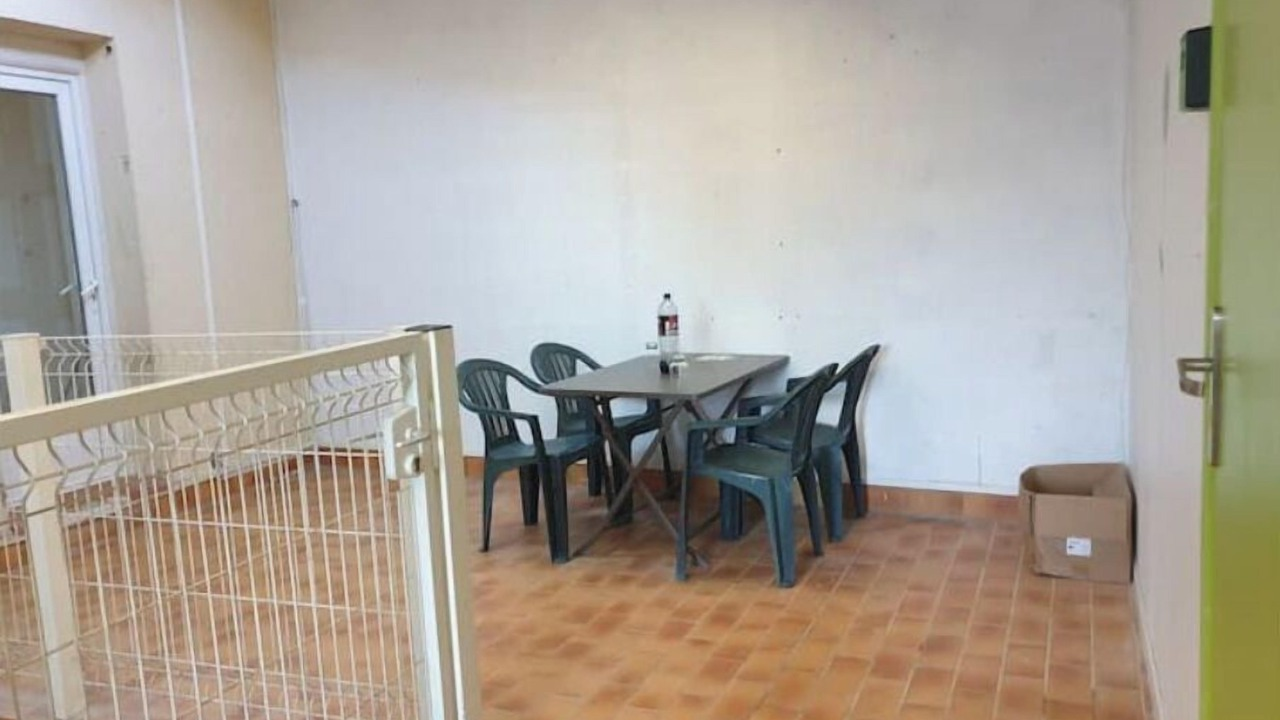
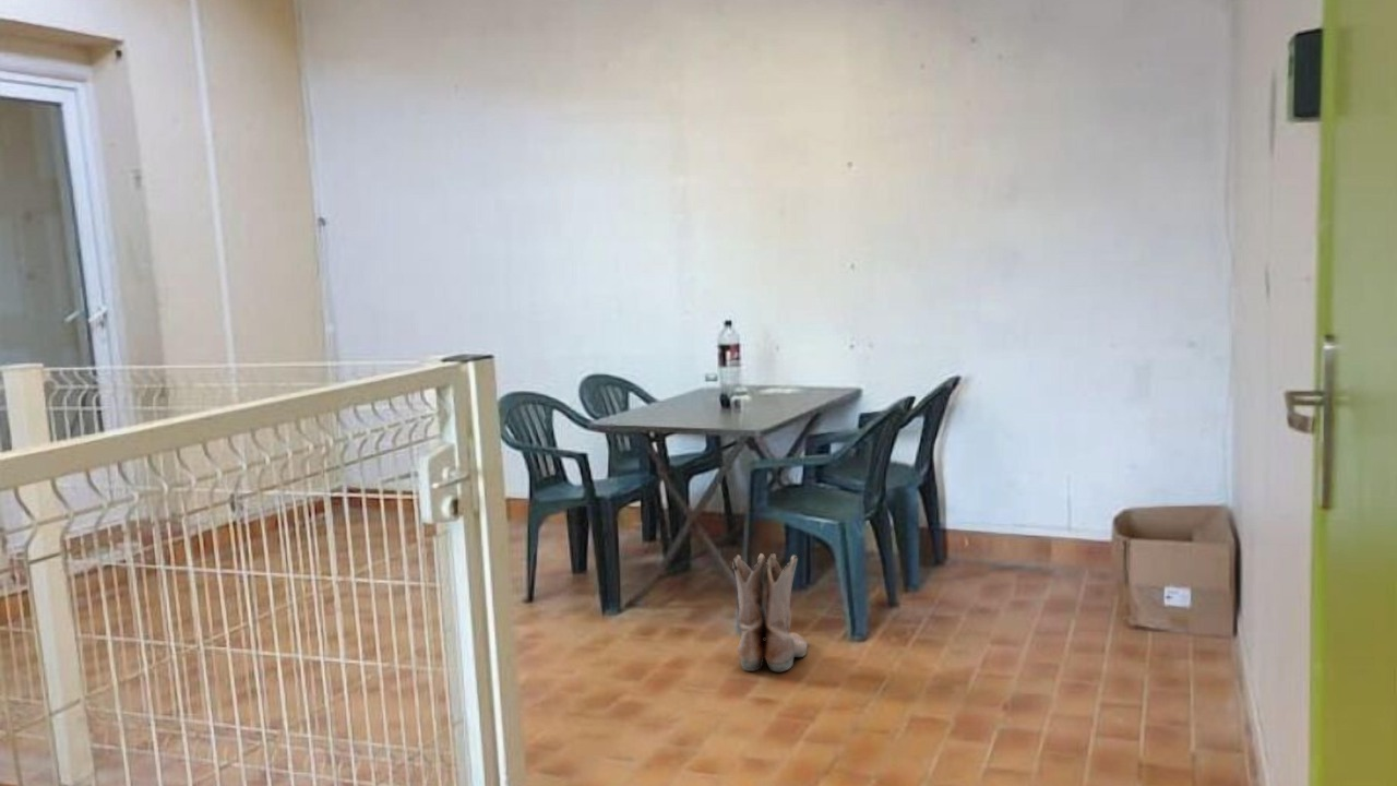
+ boots [731,552,810,672]
